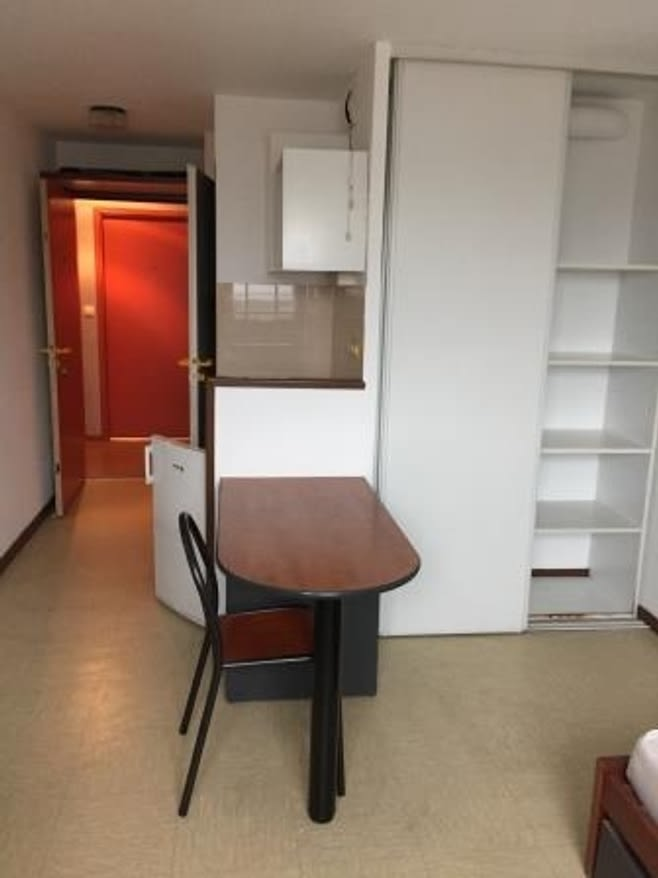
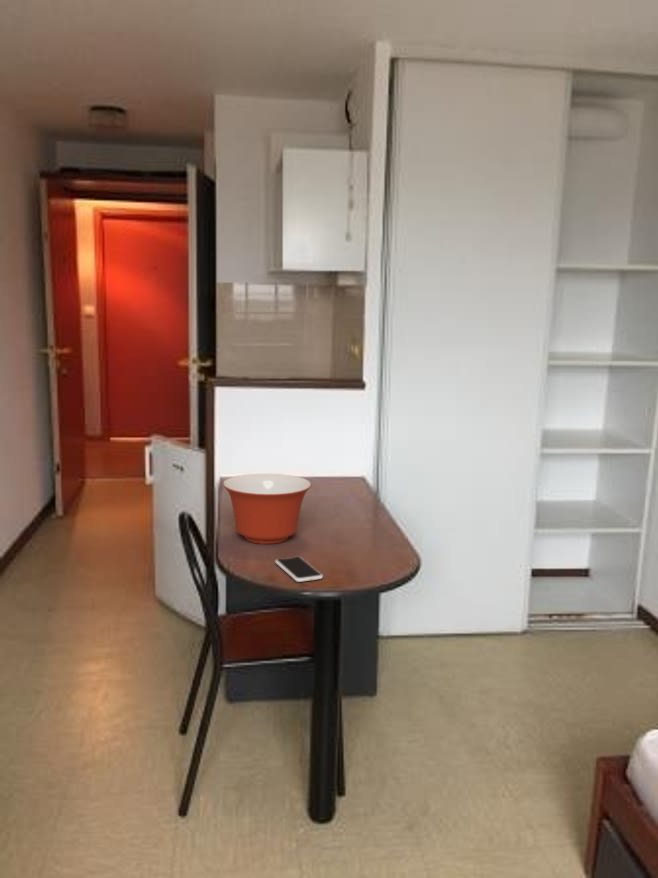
+ smartphone [274,556,324,583]
+ mixing bowl [222,472,312,545]
